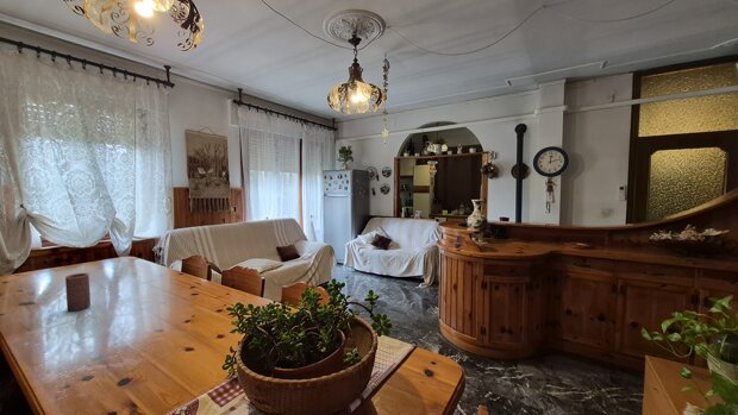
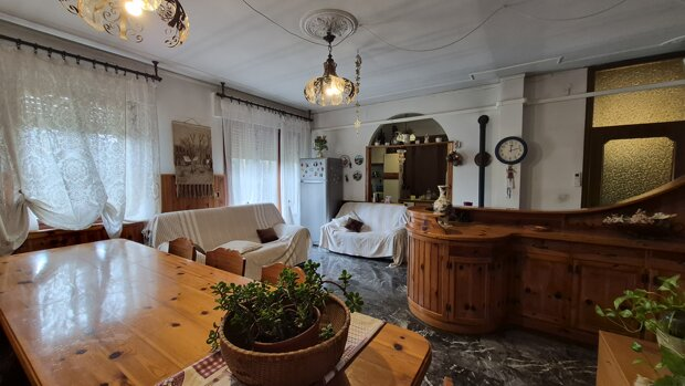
- candle [64,272,92,313]
